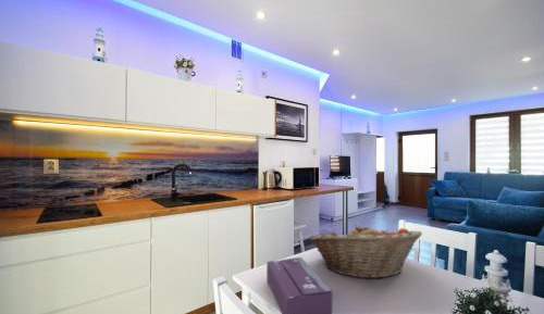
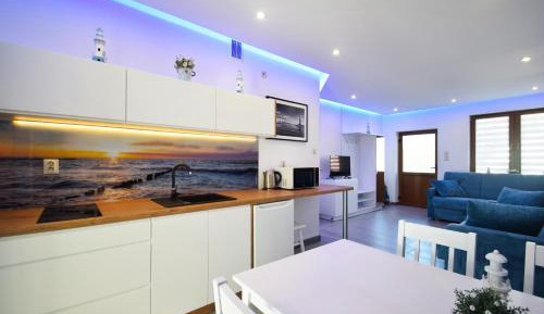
- tissue box [265,256,333,314]
- fruit basket [308,223,423,279]
